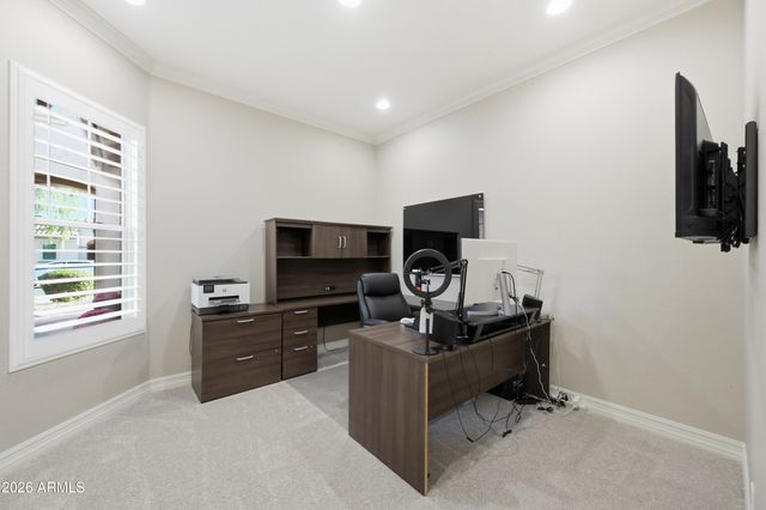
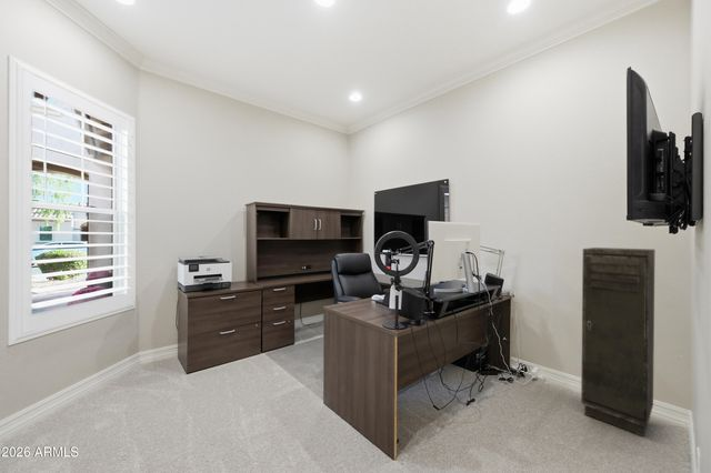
+ storage cabinet [580,246,655,437]
